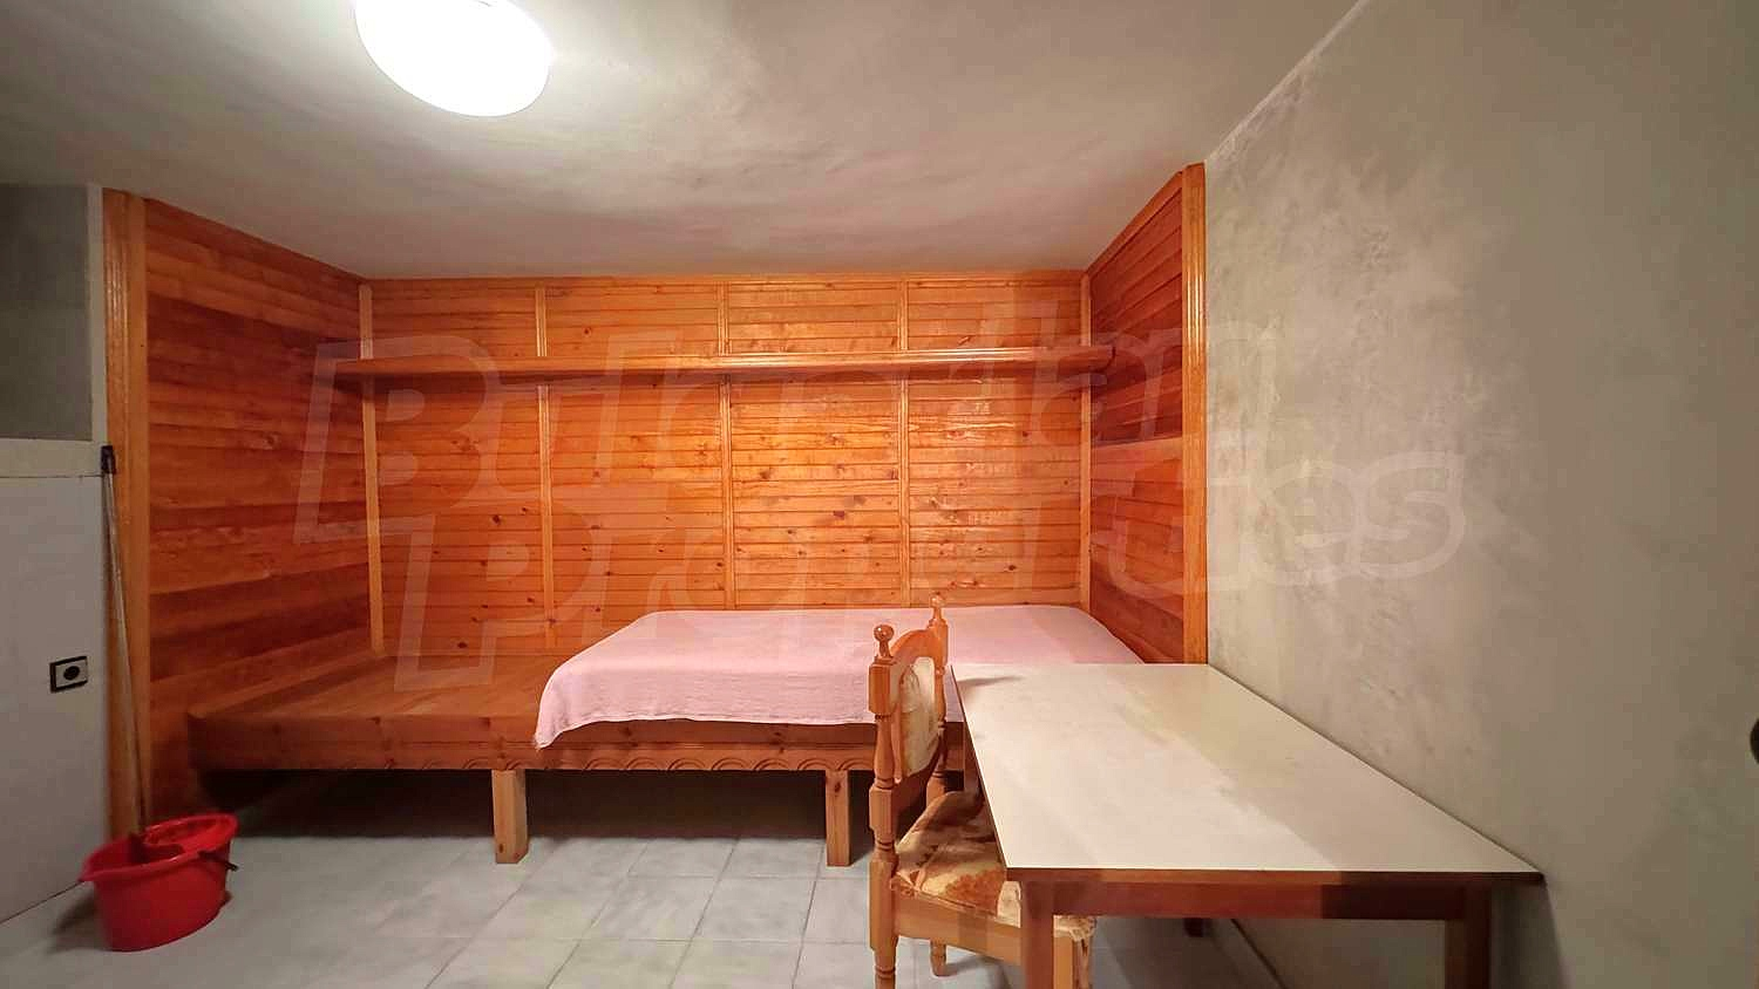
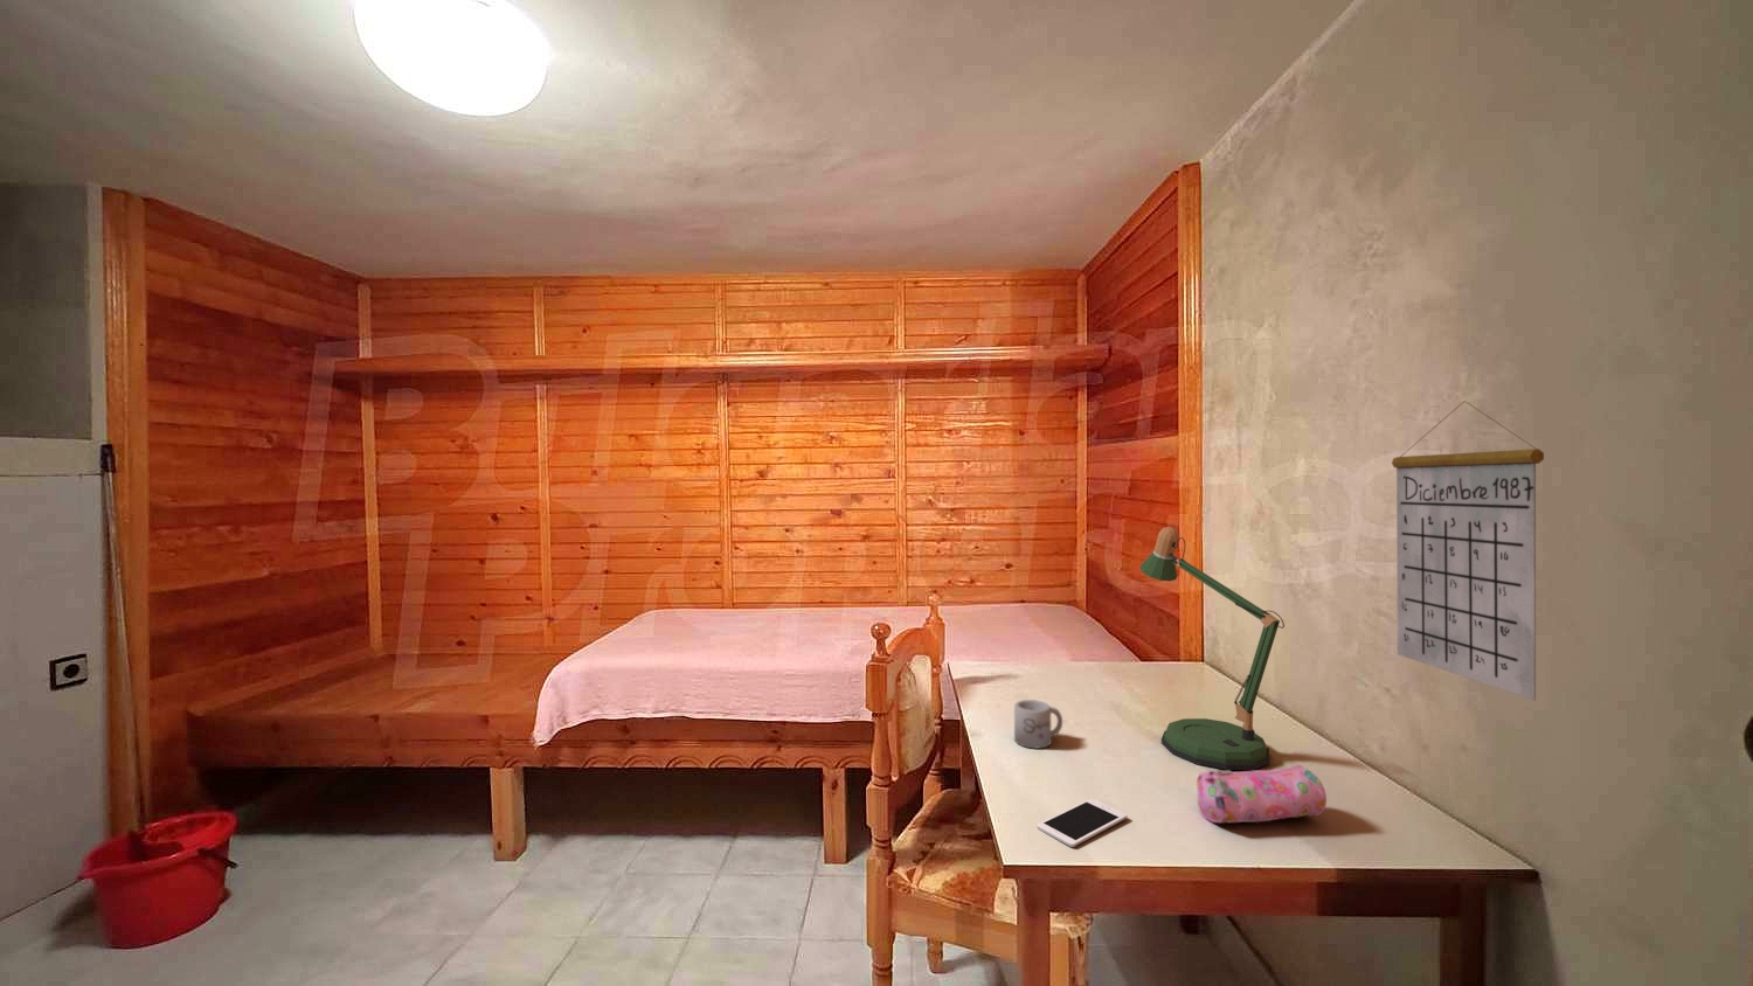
+ mug [1014,698,1063,749]
+ pencil case [1196,764,1328,825]
+ calendar [1391,400,1545,702]
+ desk lamp [1138,526,1286,771]
+ cell phone [1037,798,1129,848]
